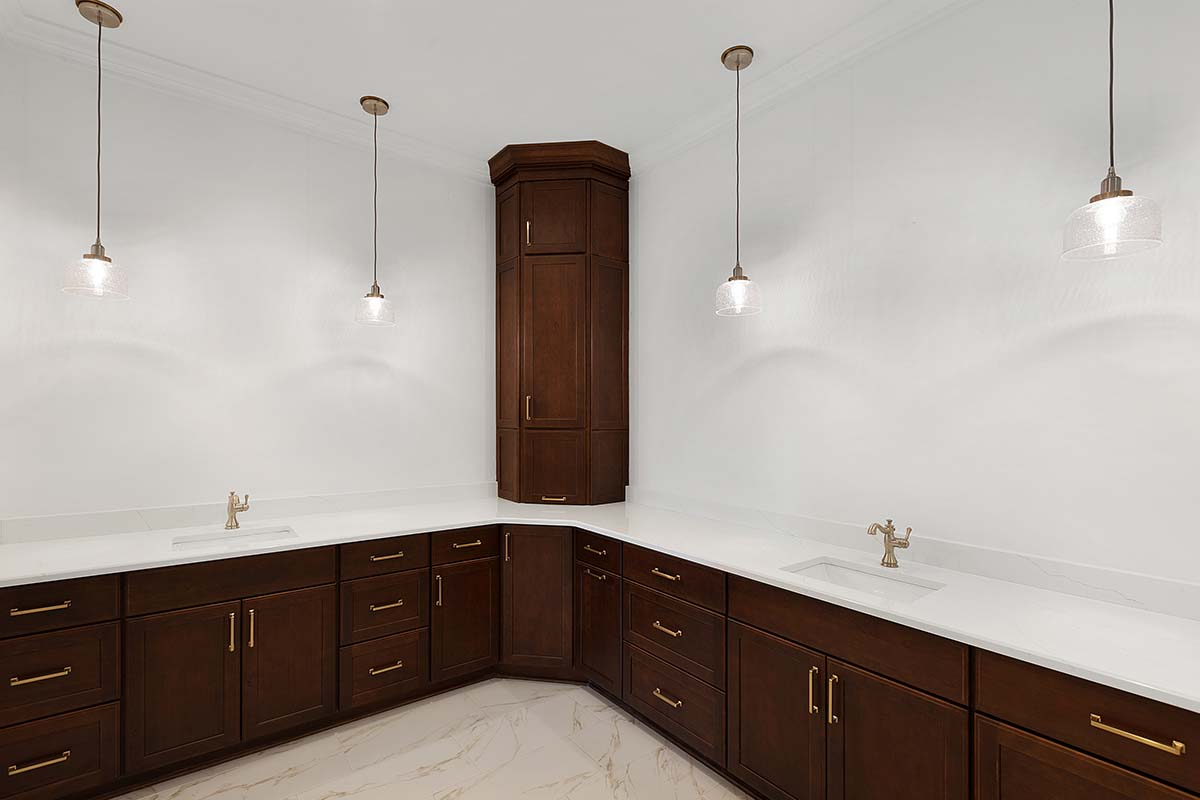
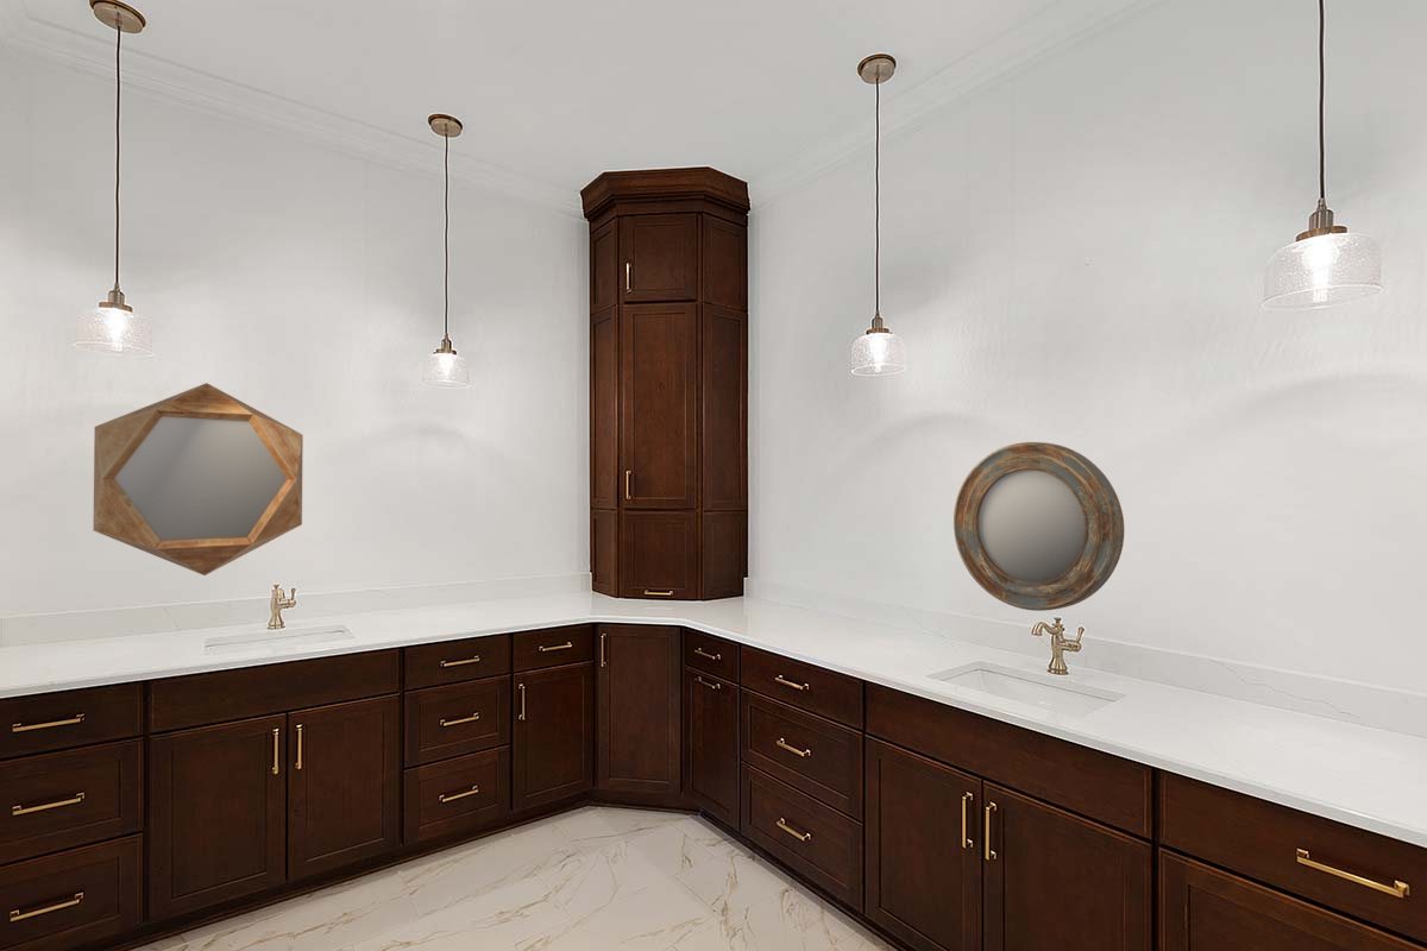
+ home mirror [92,382,304,577]
+ home mirror [953,441,1125,612]
